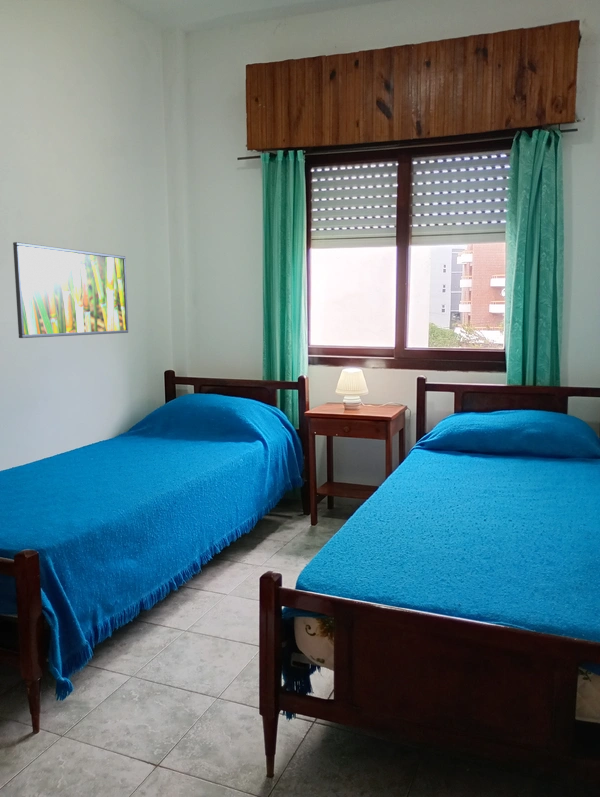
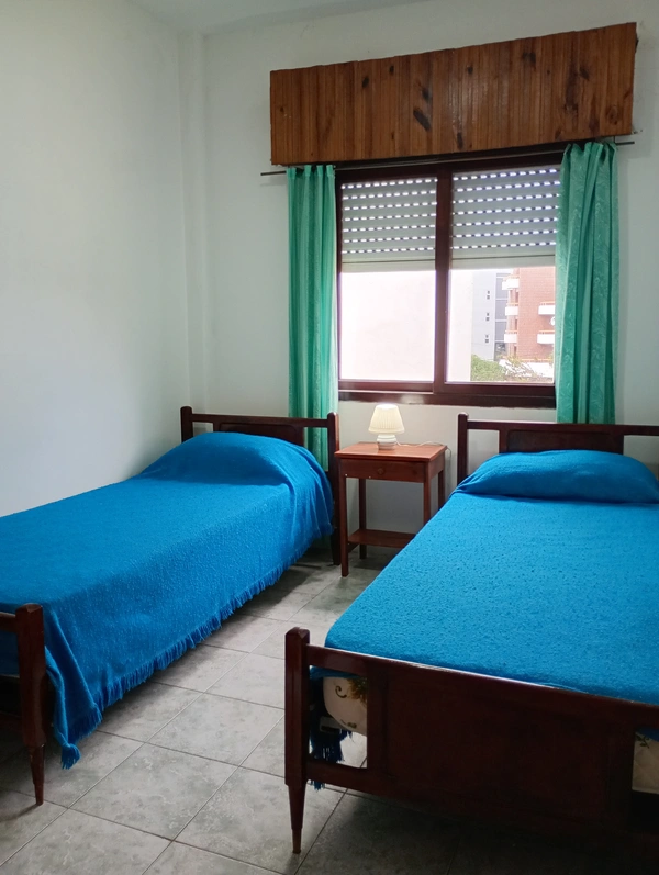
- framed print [12,241,129,339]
